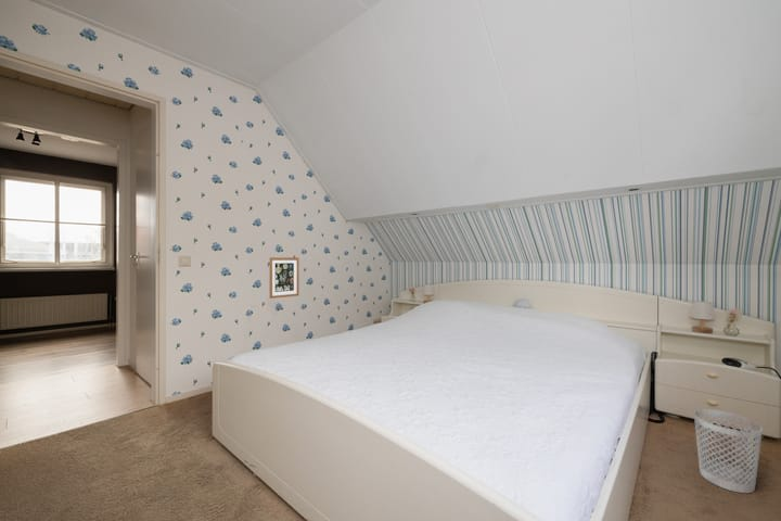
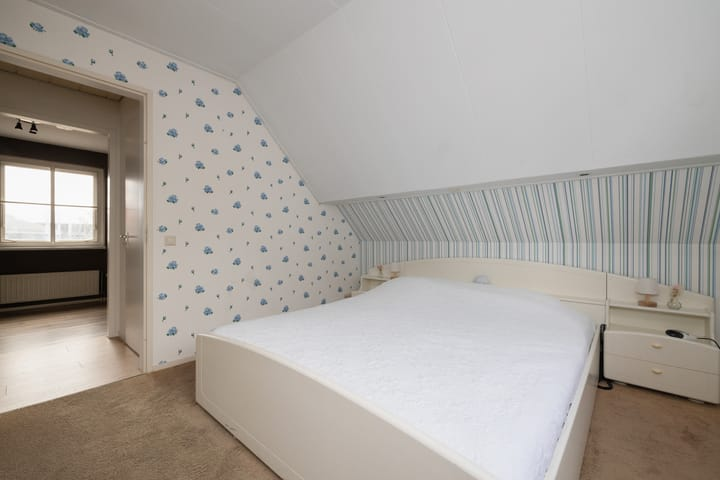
- wastebasket [693,408,764,494]
- wall art [269,256,299,300]
